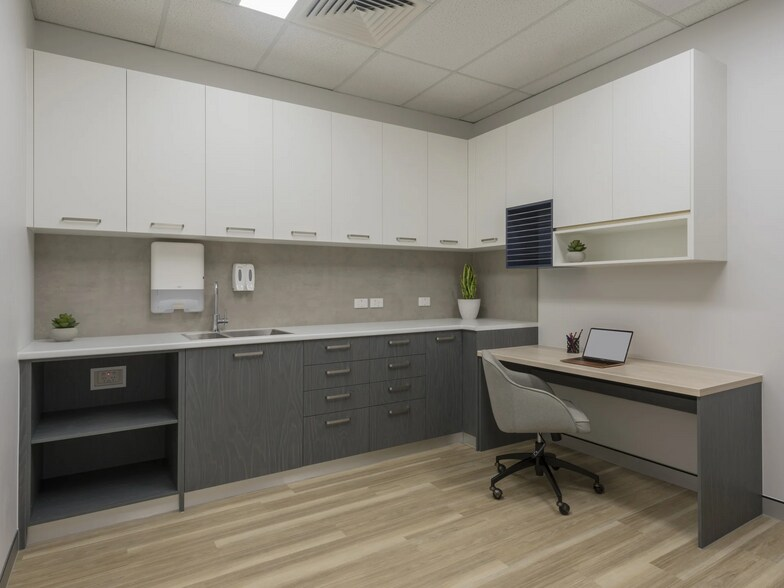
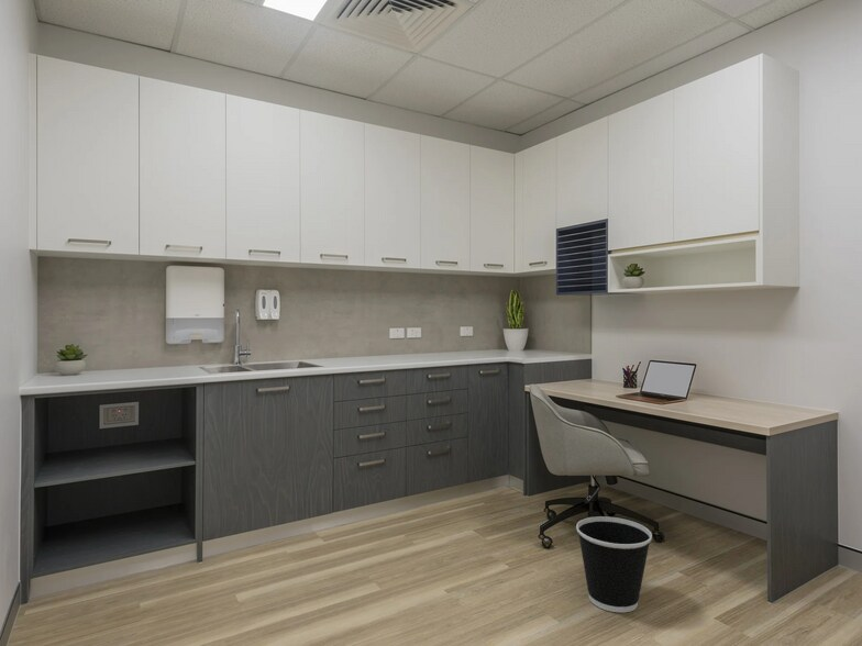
+ wastebasket [575,515,653,614]
